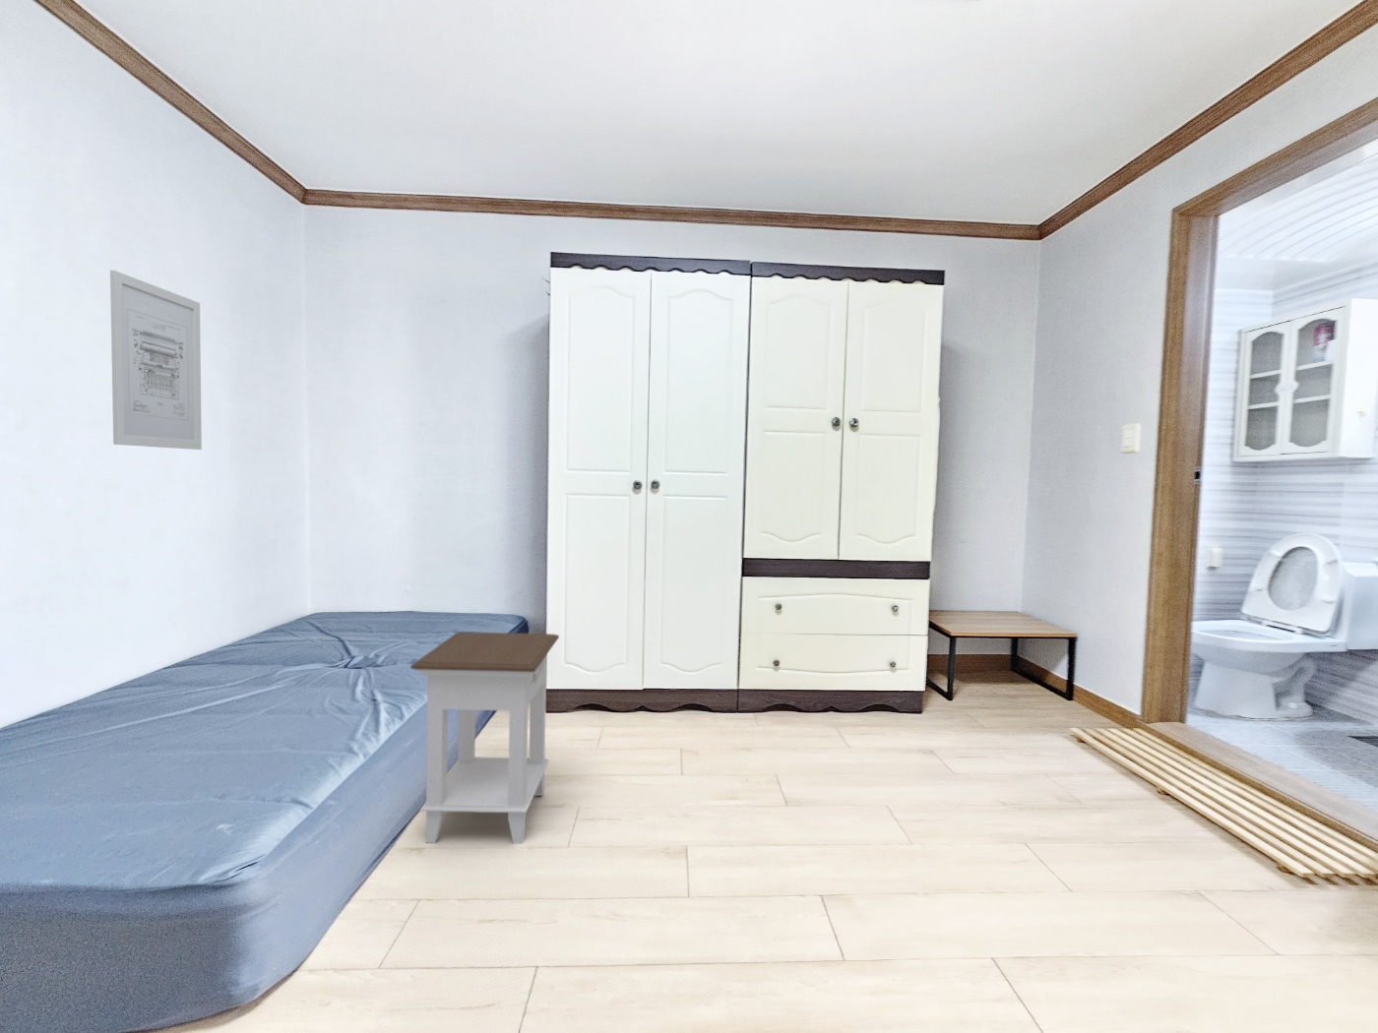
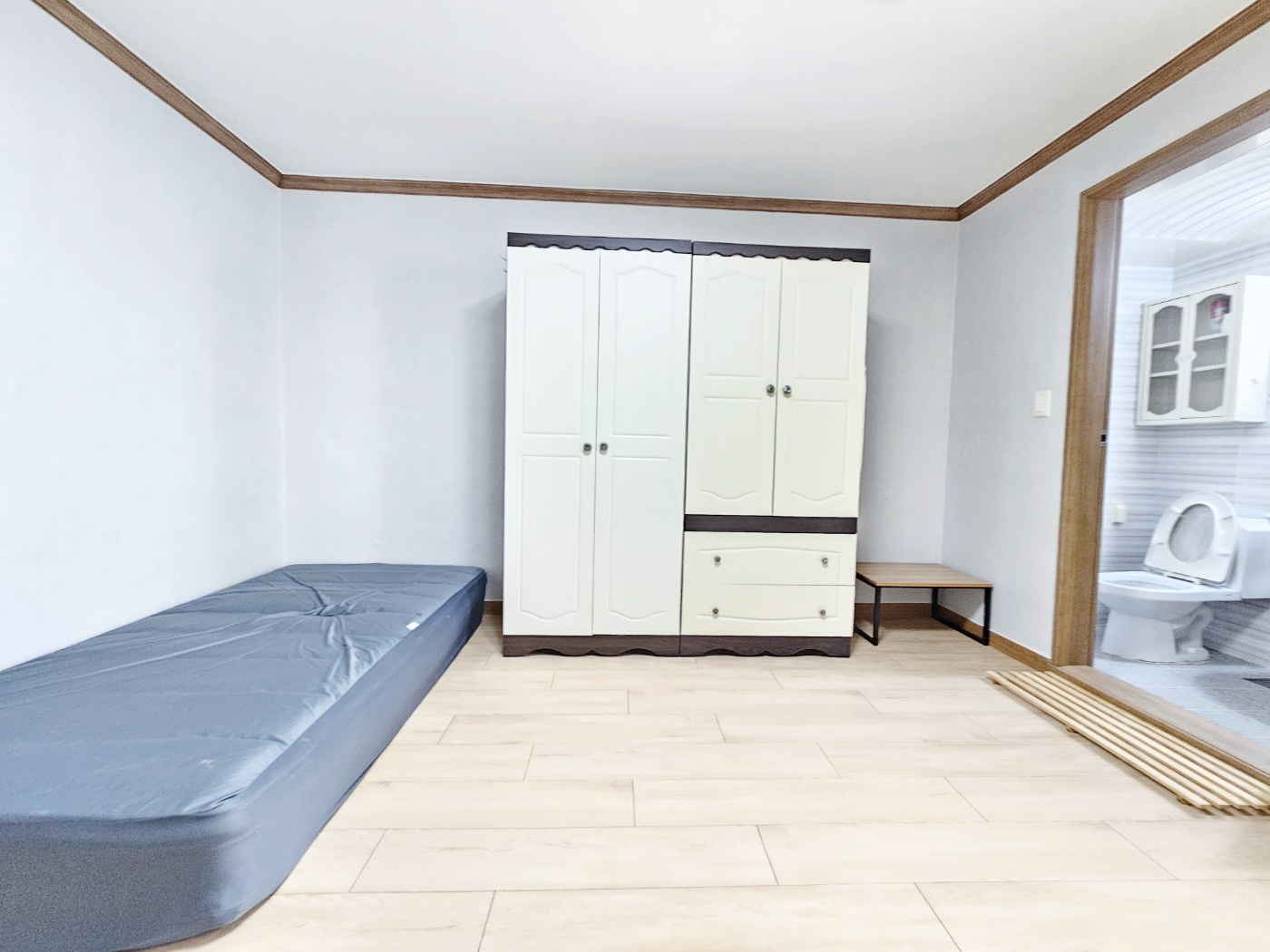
- nightstand [409,630,560,845]
- wall art [110,269,203,450]
